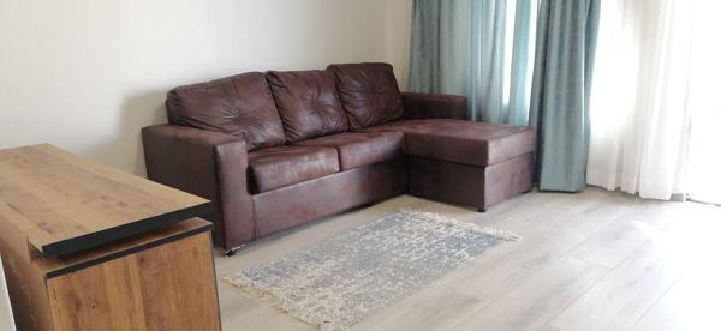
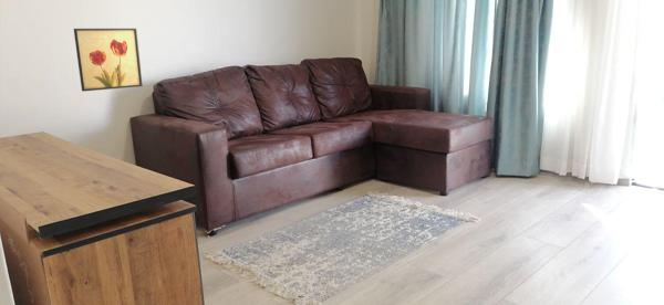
+ wall art [73,28,144,93]
